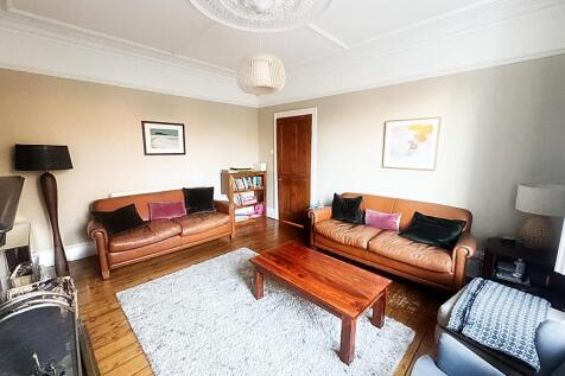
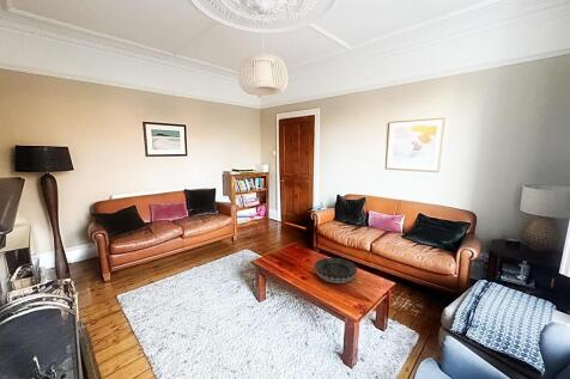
+ decorative bowl [313,257,359,285]
